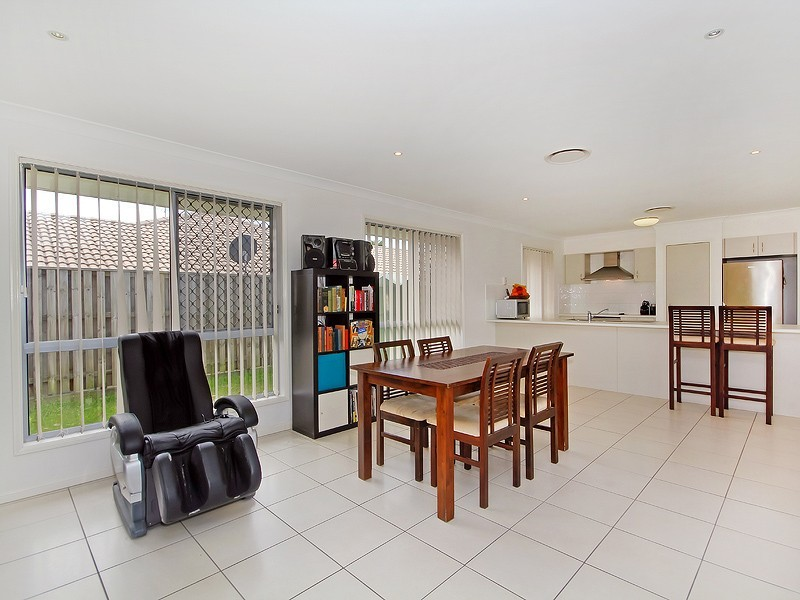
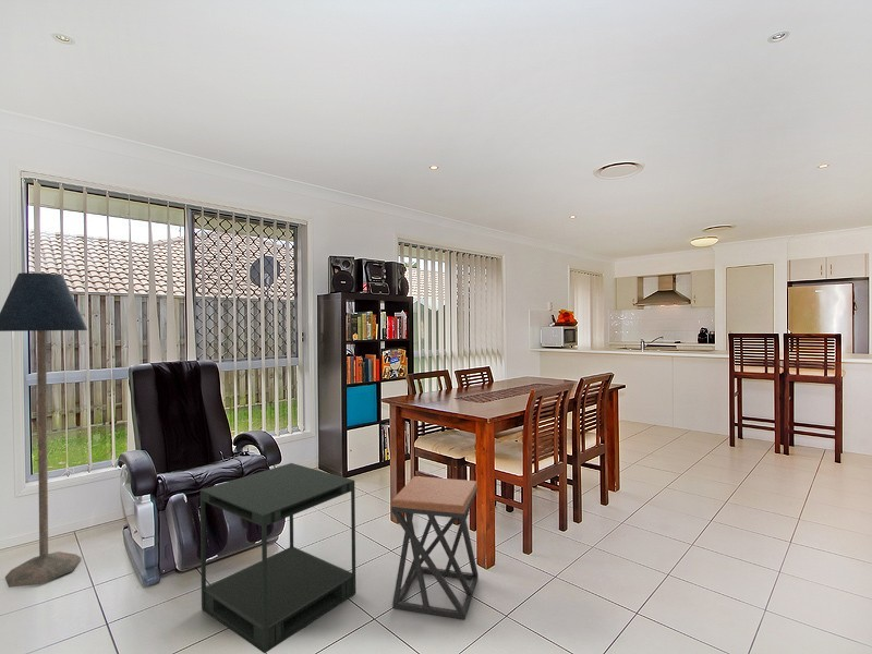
+ stool [390,475,479,620]
+ side table [199,462,356,654]
+ floor lamp [0,271,88,589]
